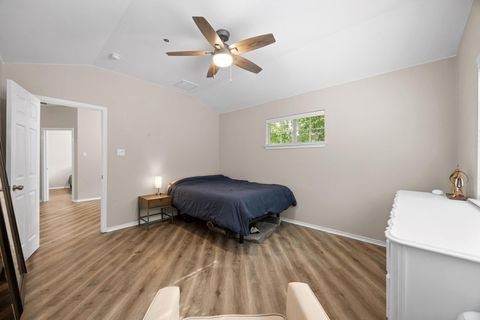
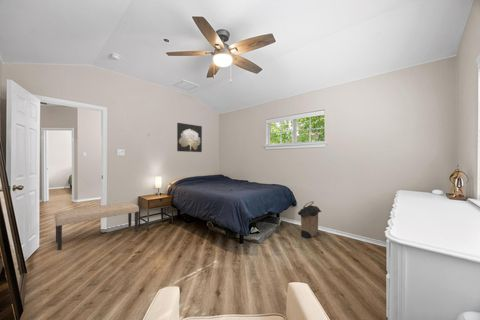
+ bench [54,201,140,251]
+ laundry hamper [297,200,322,239]
+ wall art [176,122,203,153]
